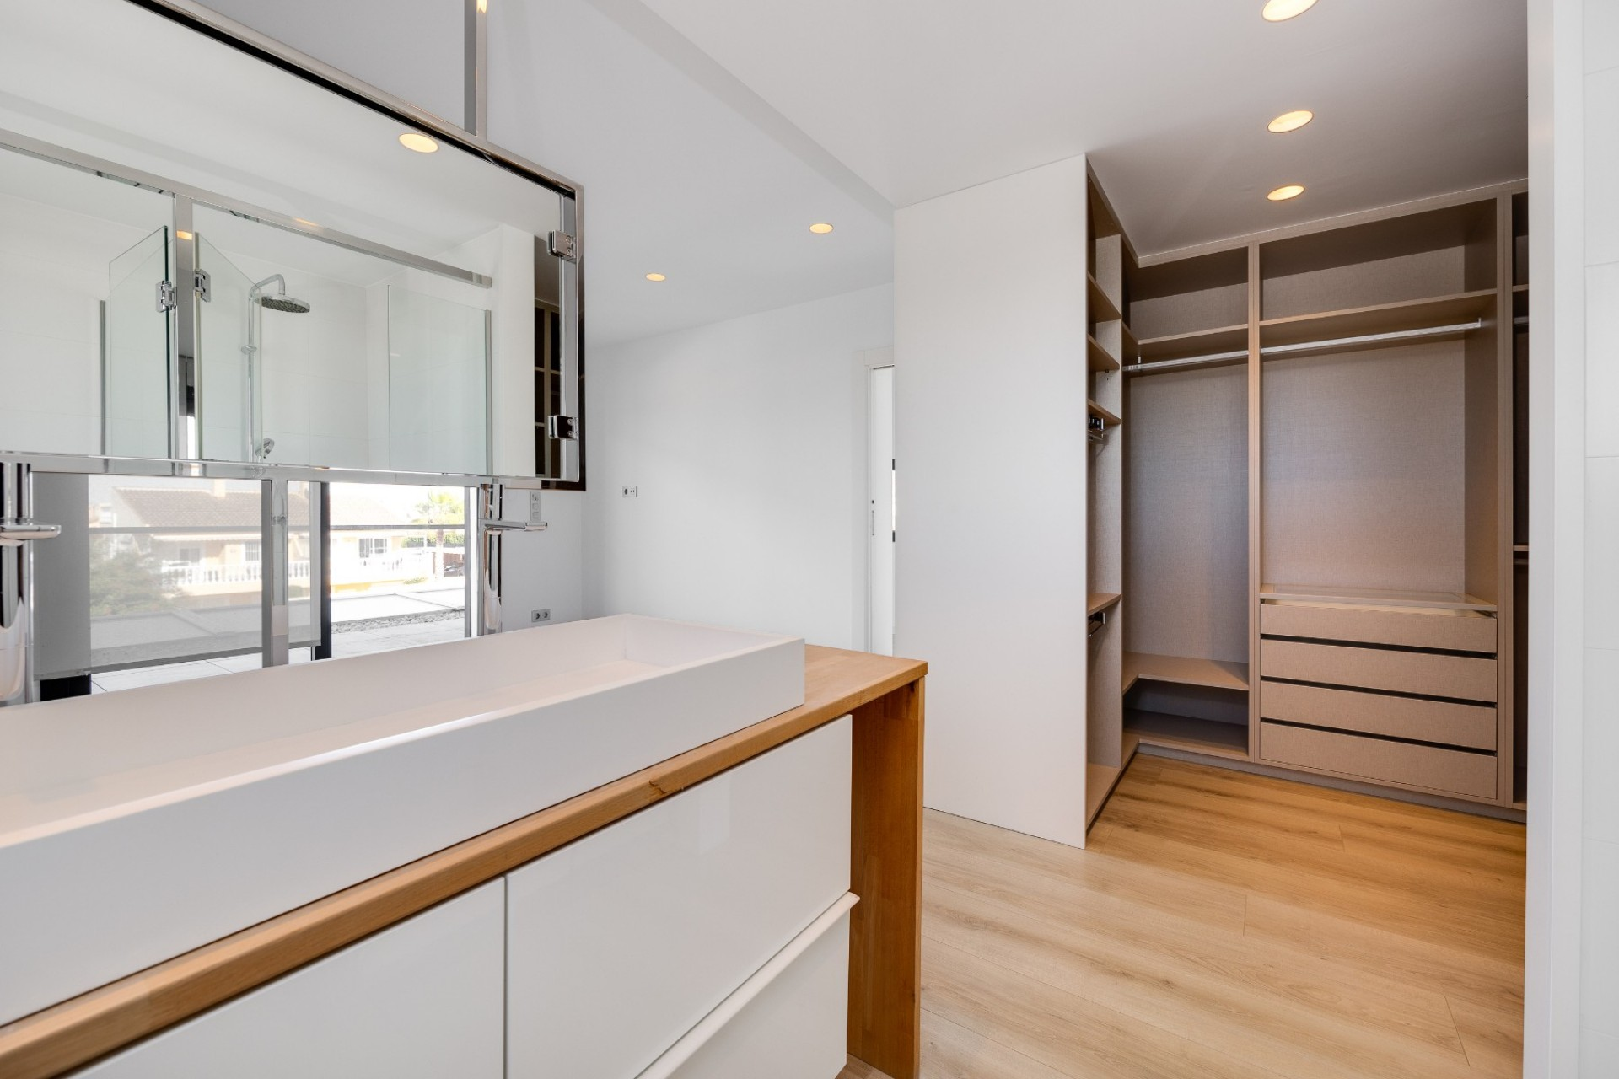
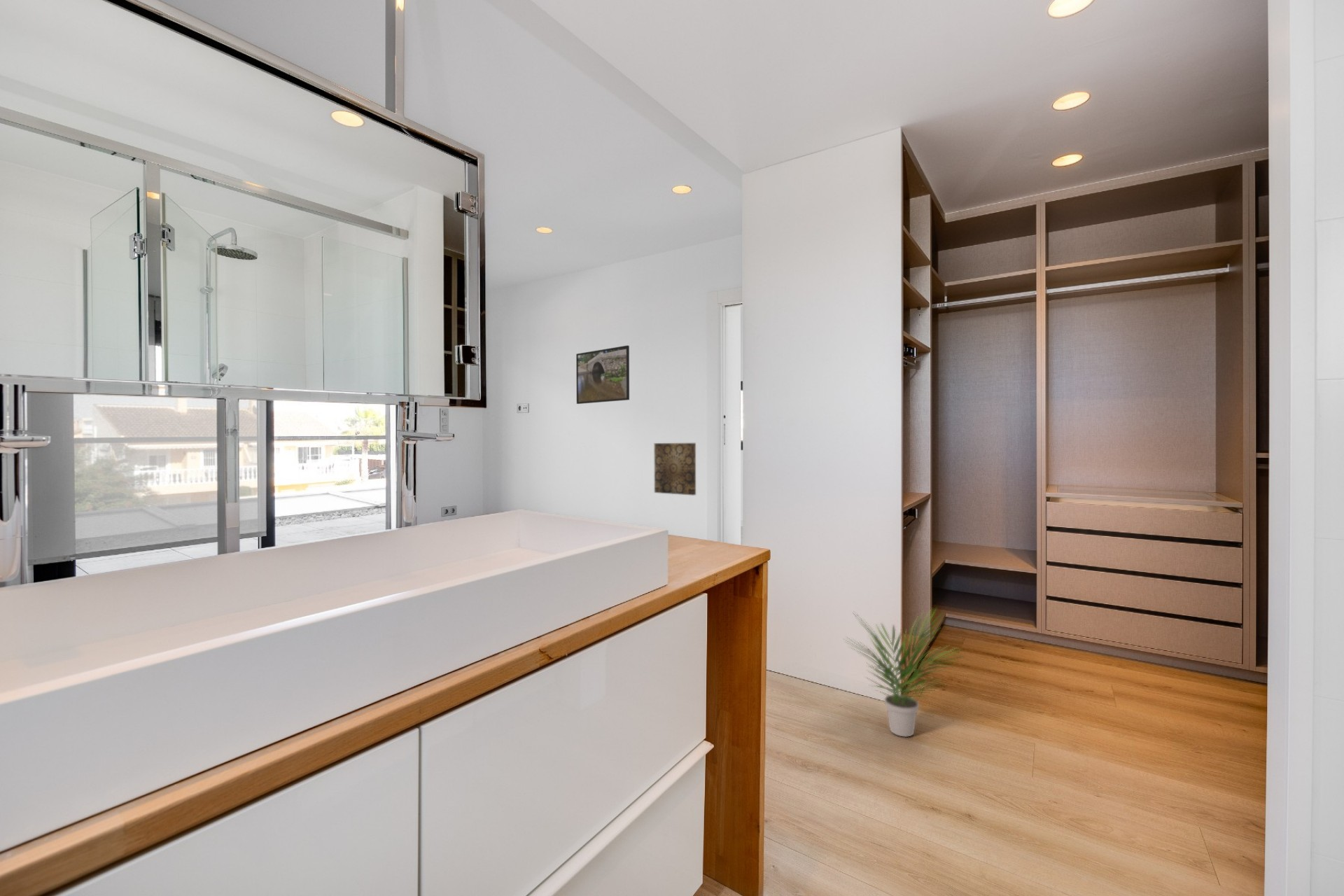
+ potted plant [844,608,965,738]
+ wall art [654,442,696,496]
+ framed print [575,344,630,405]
